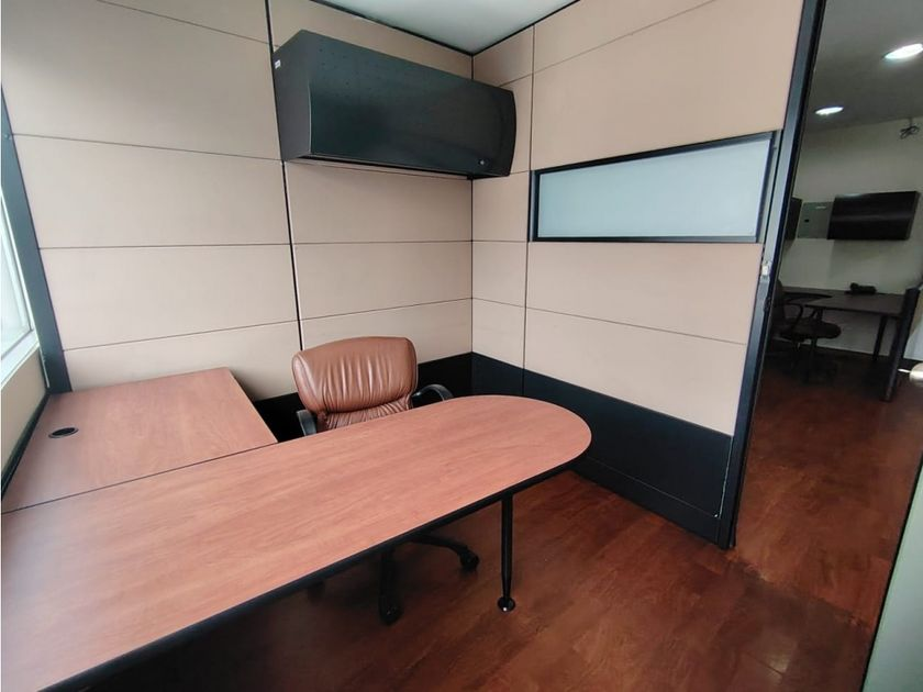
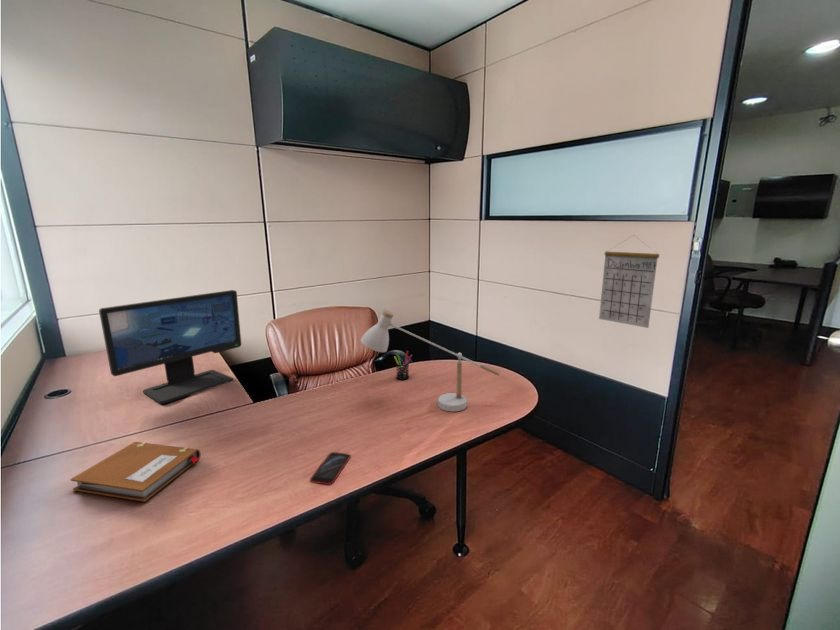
+ calendar [598,235,660,329]
+ desk lamp [360,309,501,413]
+ notebook [70,441,201,503]
+ pen holder [393,350,413,381]
+ computer monitor [98,289,242,405]
+ smartphone [309,451,352,486]
